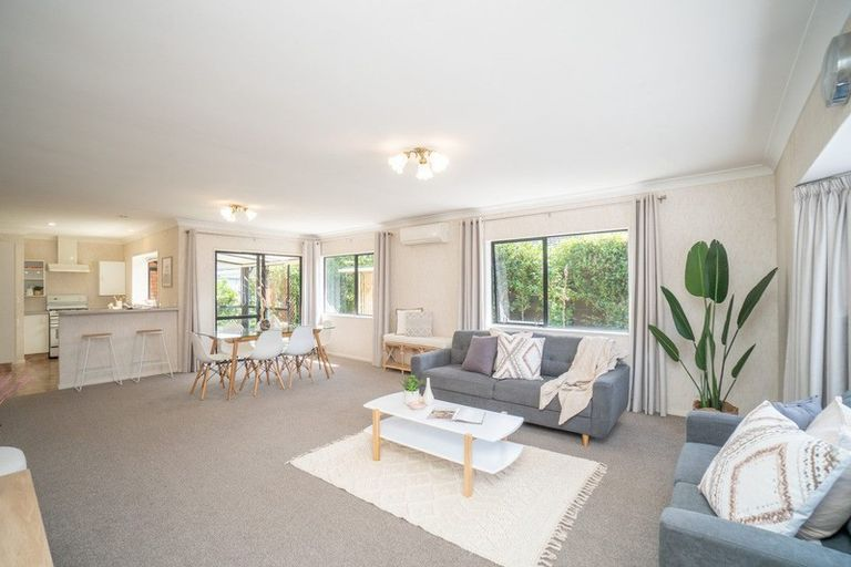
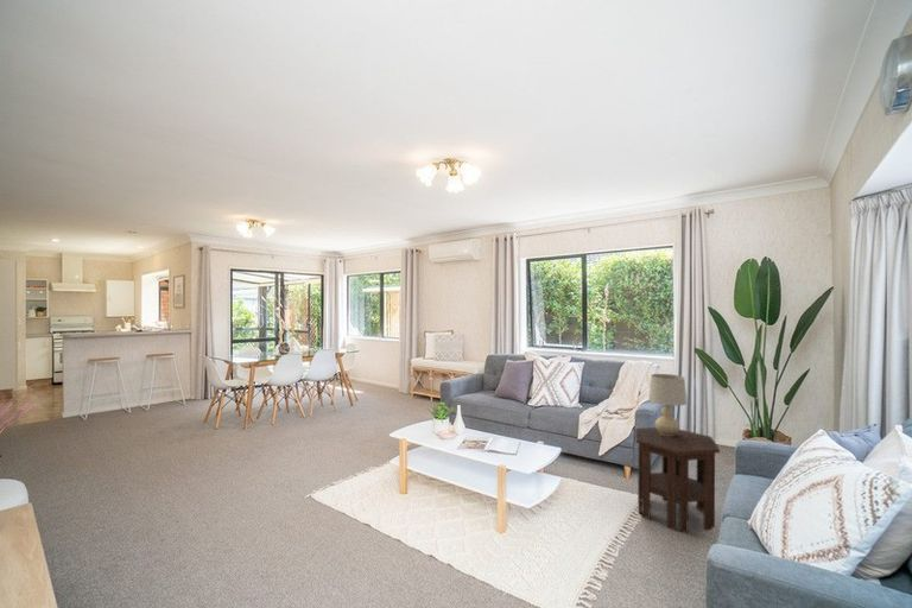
+ table lamp [647,373,688,436]
+ side table [634,426,721,533]
